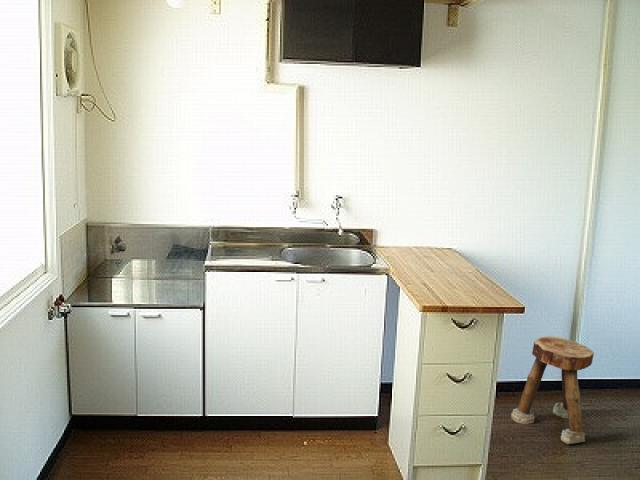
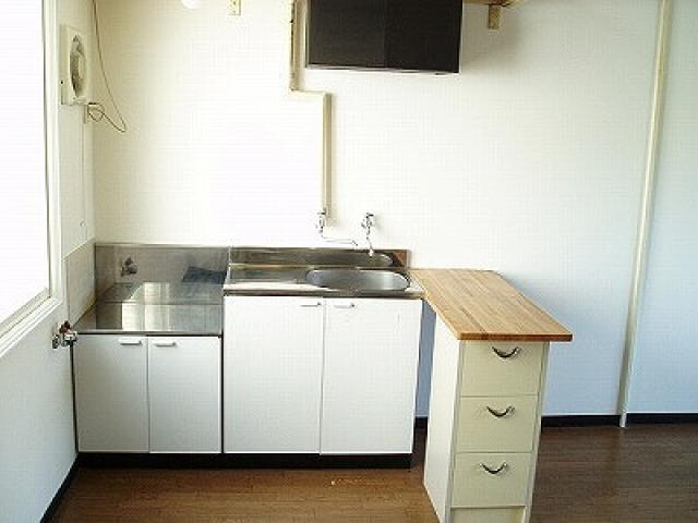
- stool [510,336,595,445]
